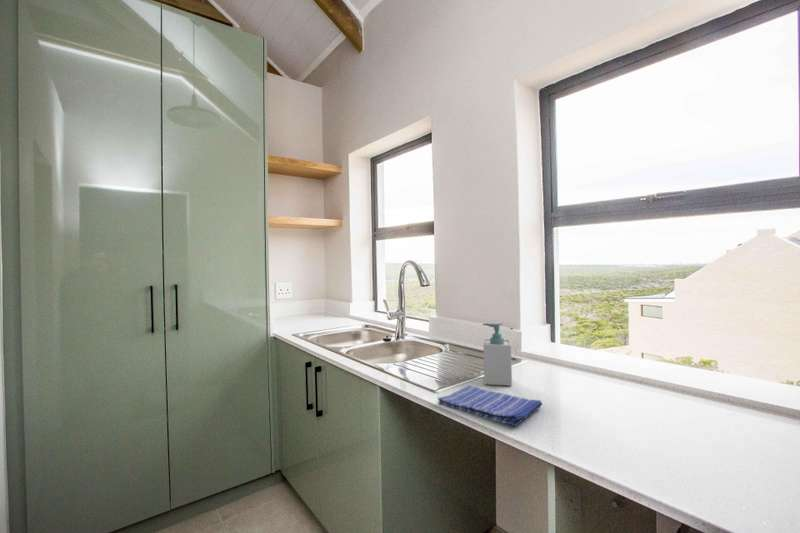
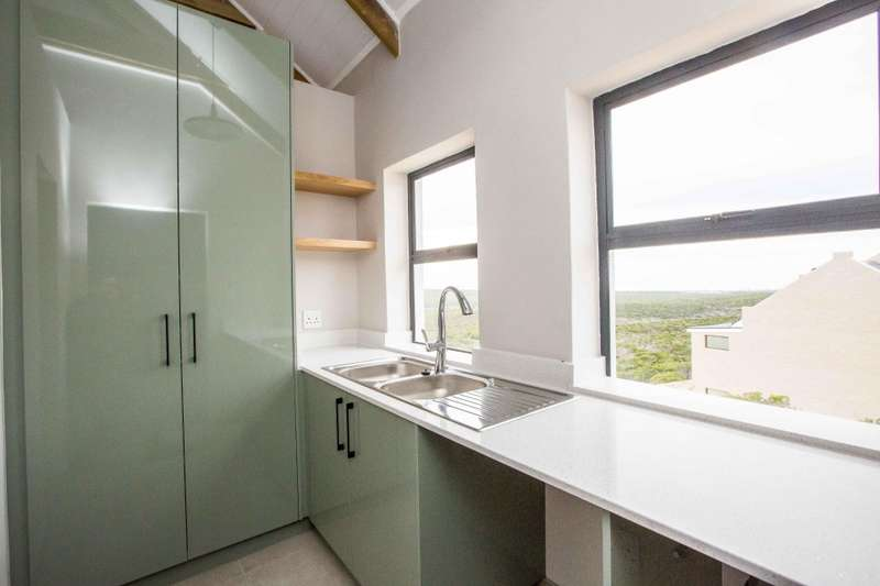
- soap bottle [482,322,513,387]
- dish towel [437,384,543,427]
